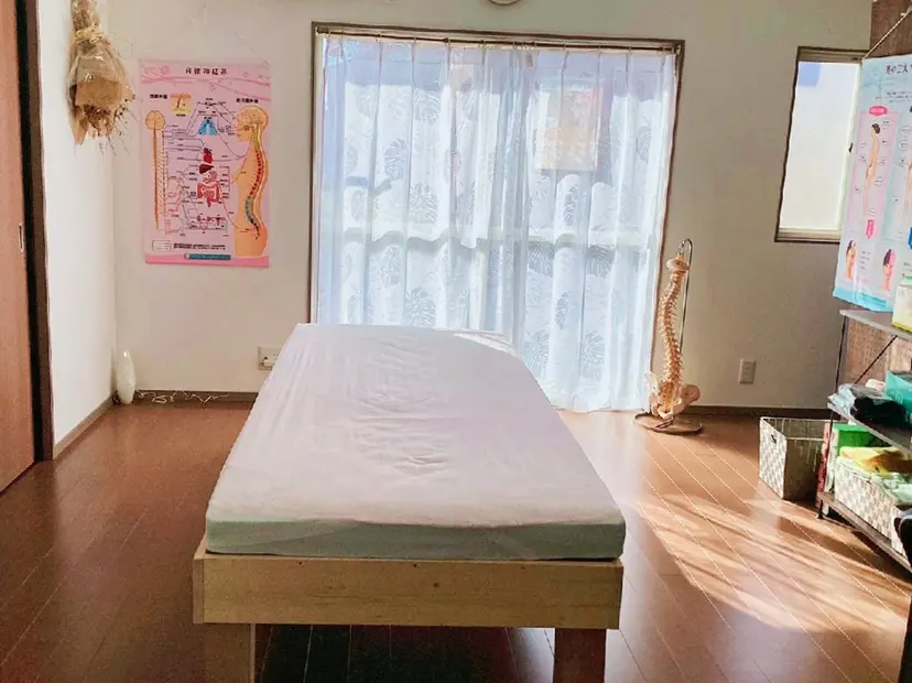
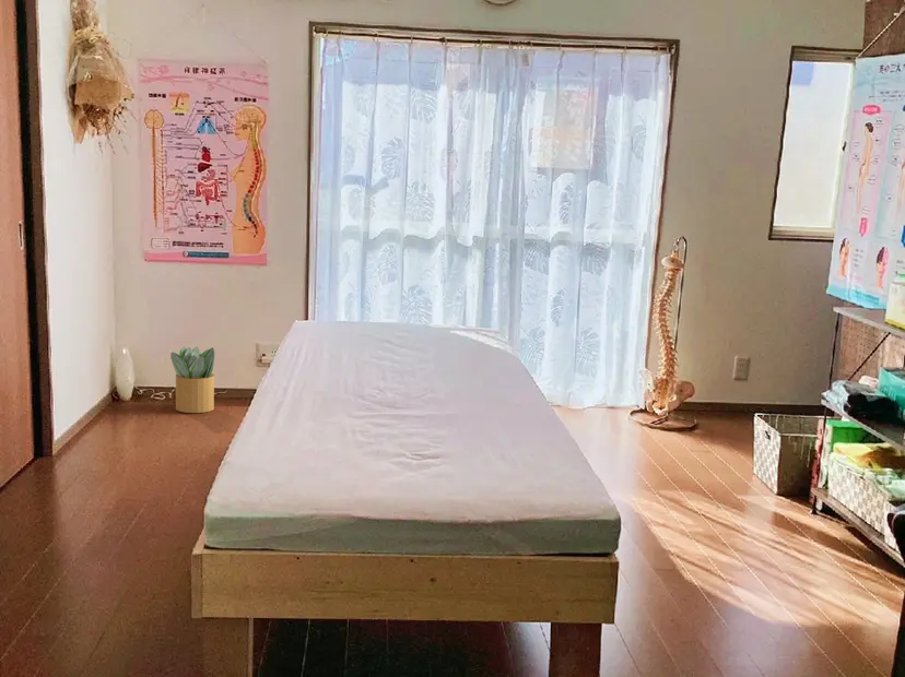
+ potted plant [168,345,215,414]
